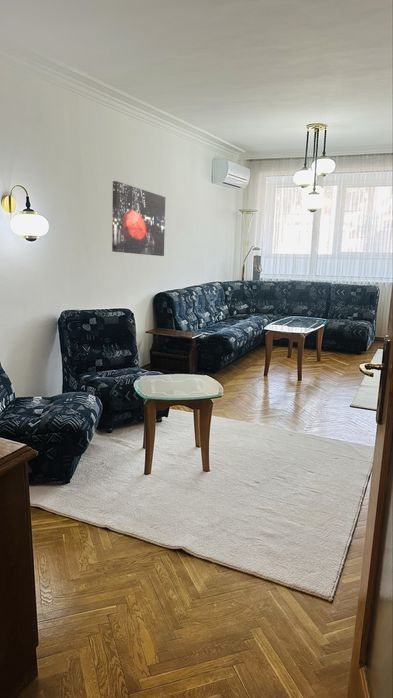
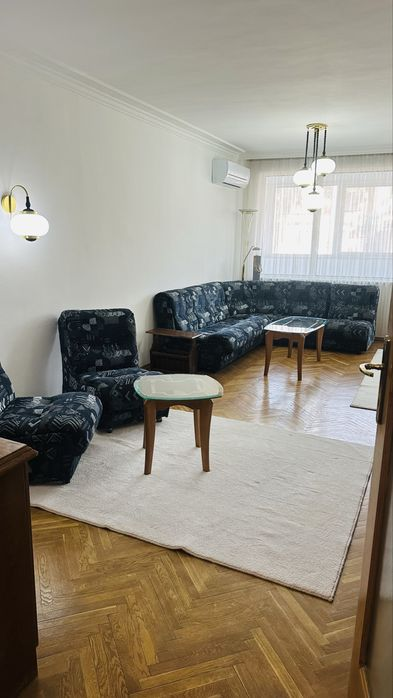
- wall art [111,180,166,257]
